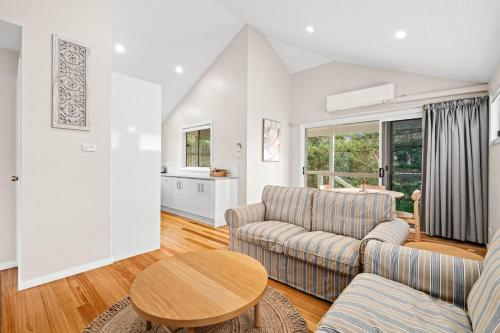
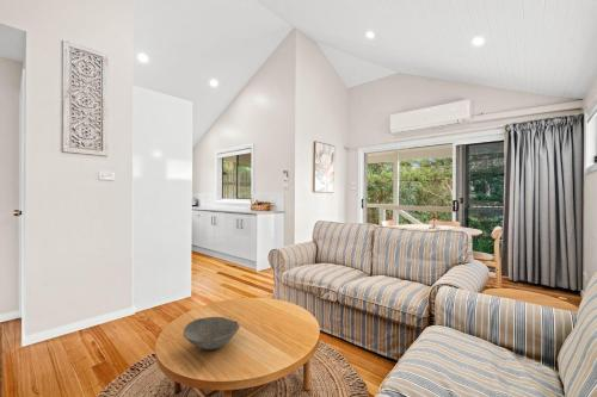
+ bowl [183,316,241,351]
